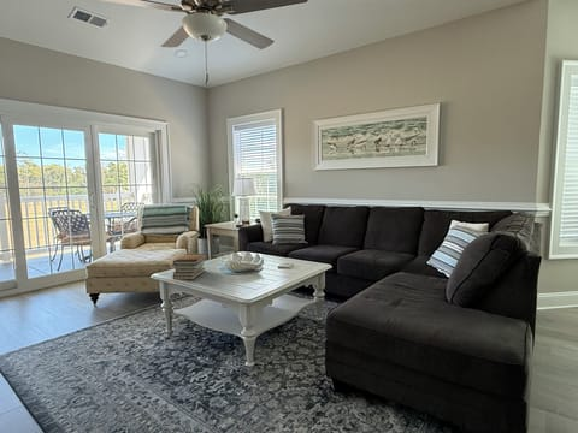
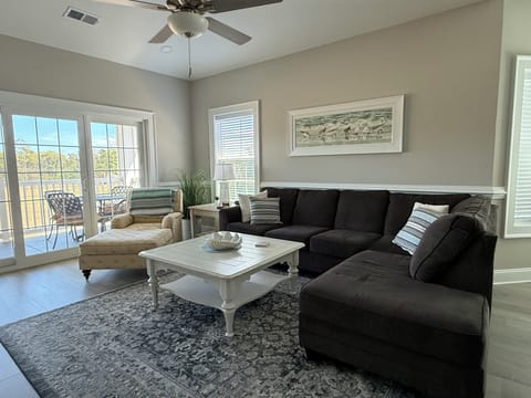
- book stack [171,253,207,280]
